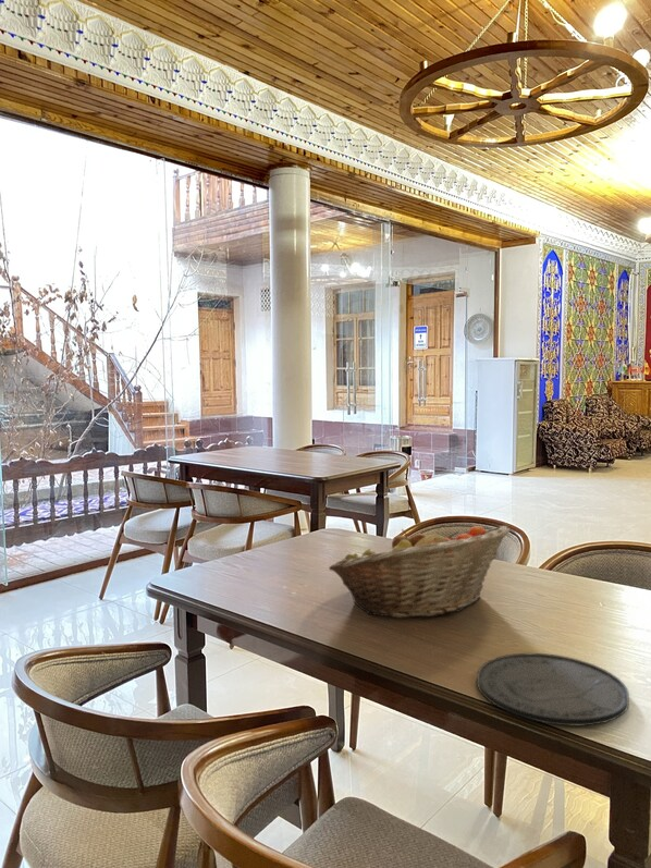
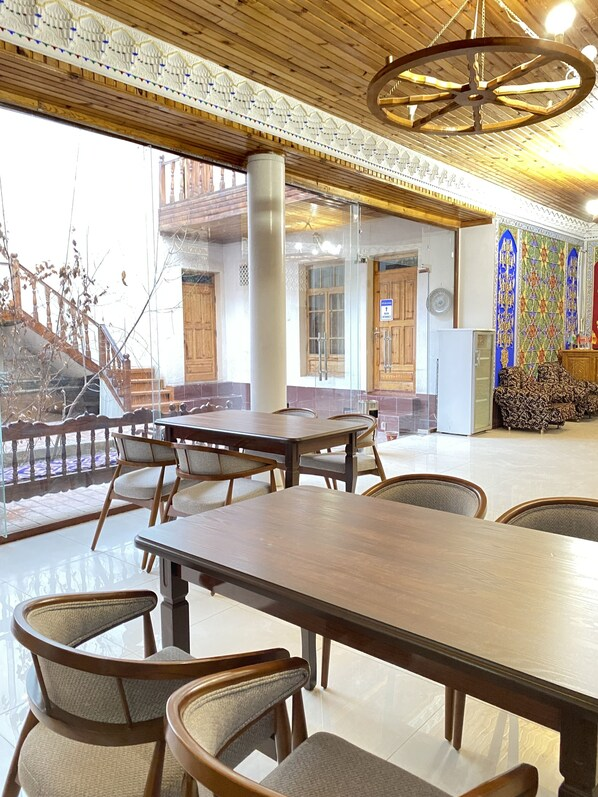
- fruit basket [328,525,511,619]
- plate [476,652,630,726]
